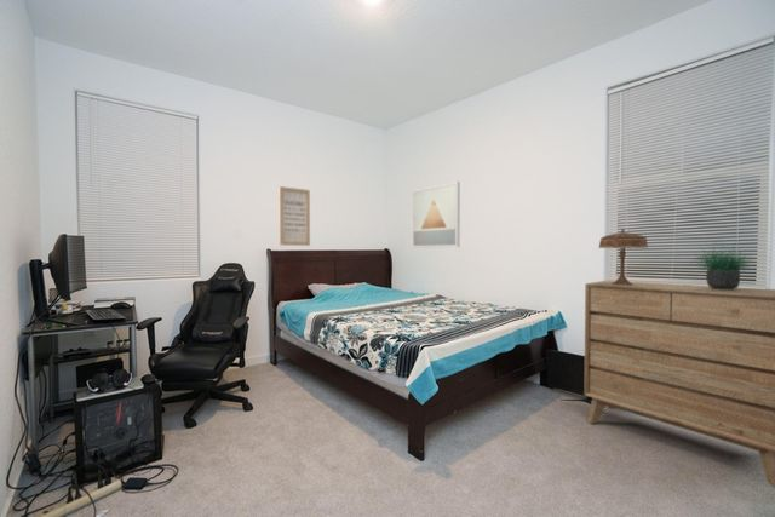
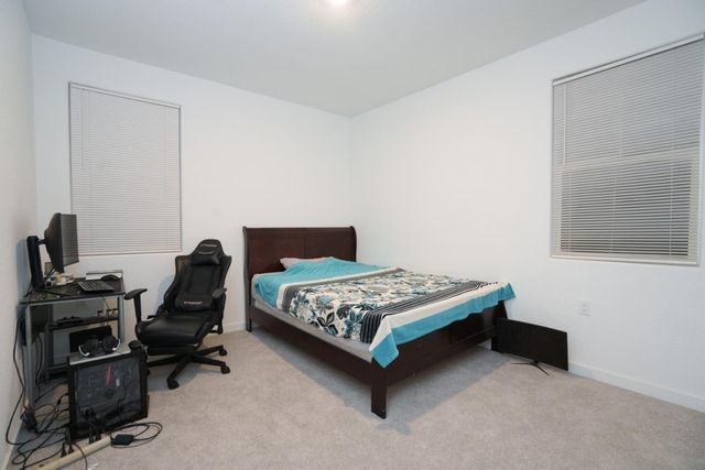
- wall art [411,180,461,249]
- potted plant [688,234,757,289]
- dresser [582,280,775,489]
- wall art [279,185,311,247]
- table lamp [598,228,649,285]
